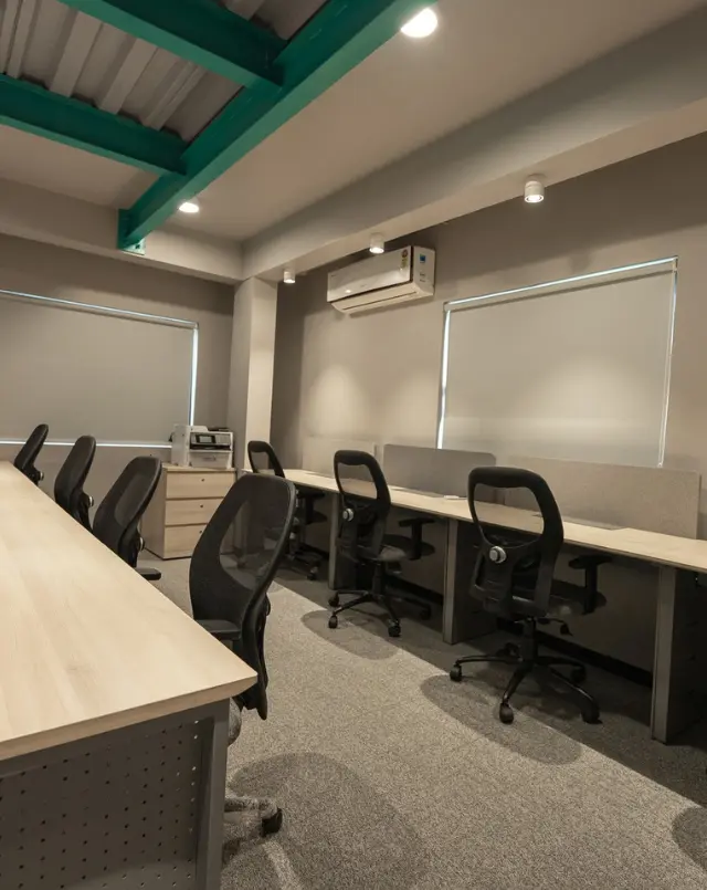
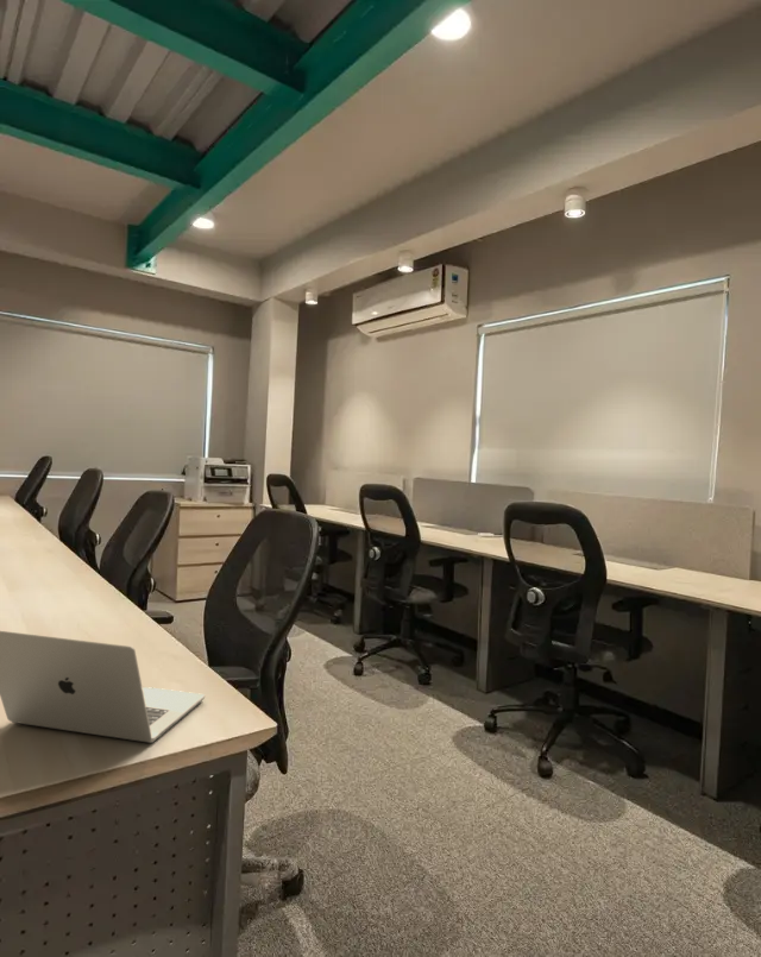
+ laptop [0,630,206,744]
